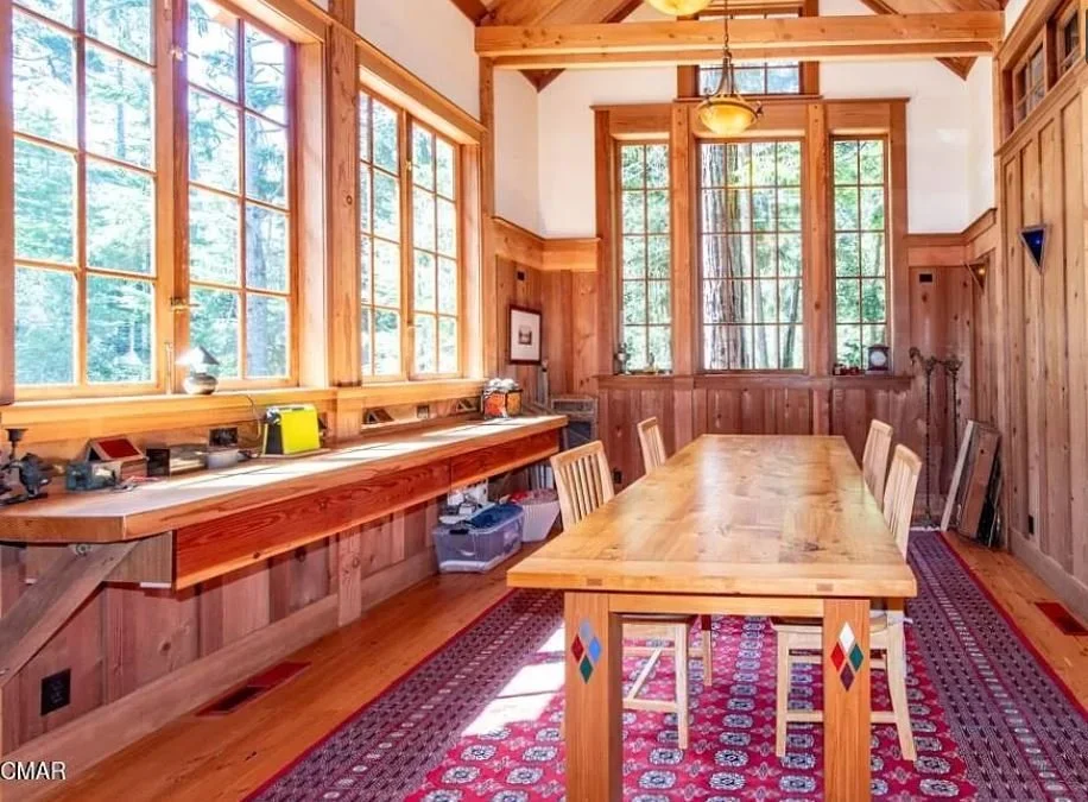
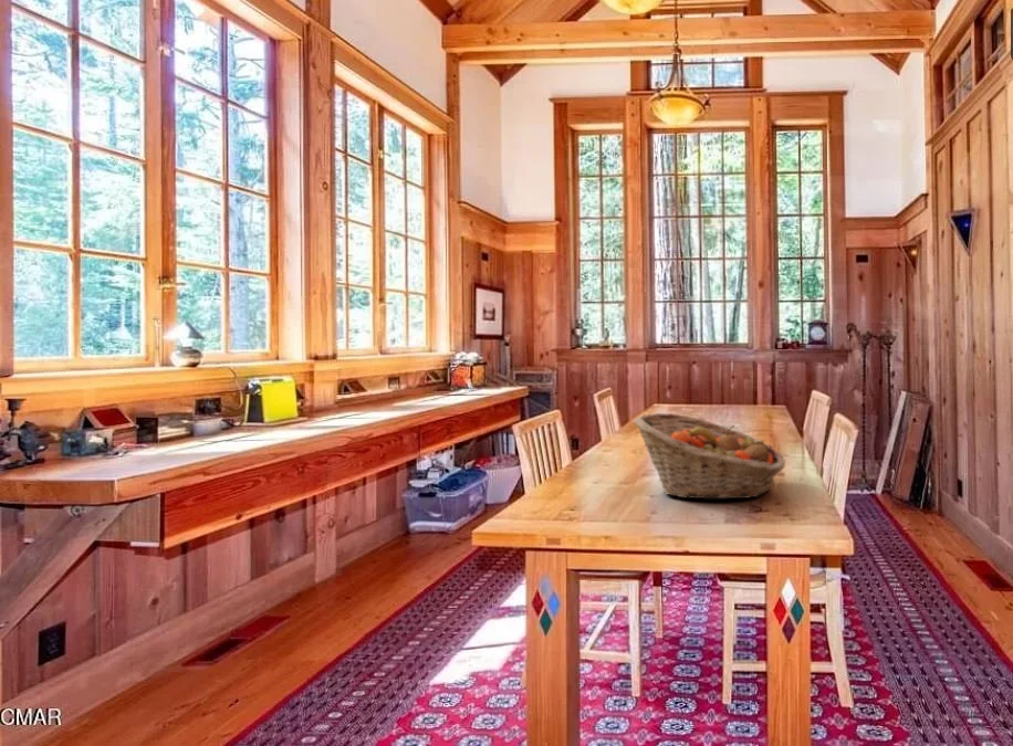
+ fruit basket [633,412,786,501]
